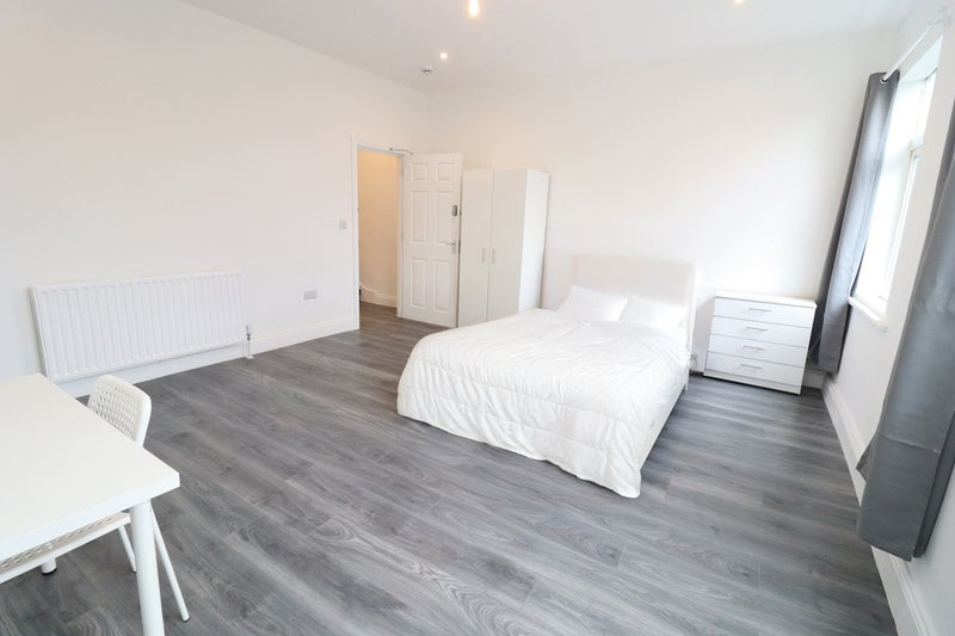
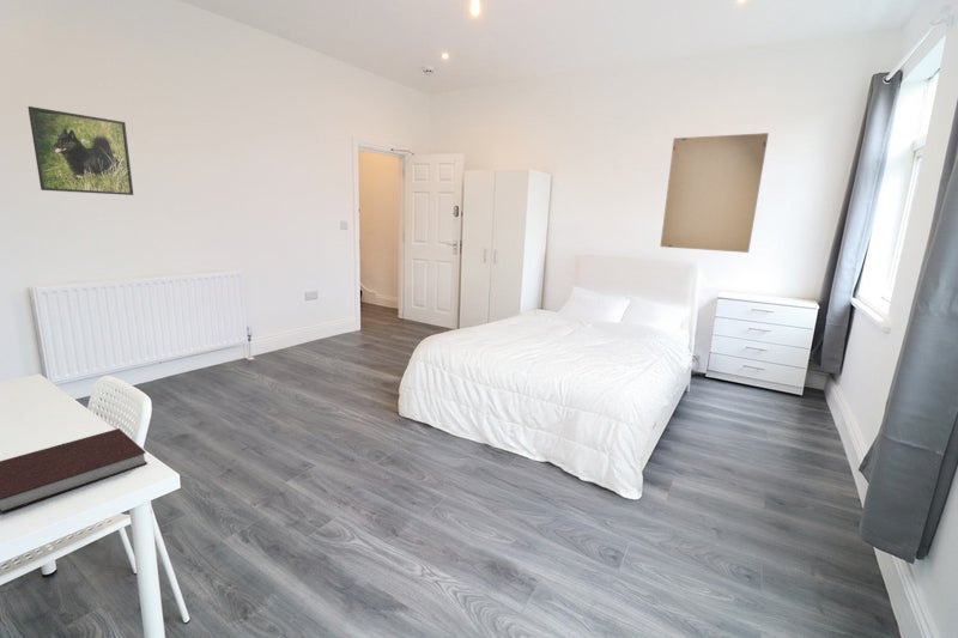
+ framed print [26,105,134,196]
+ home mirror [659,132,770,254]
+ notebook [0,427,148,515]
